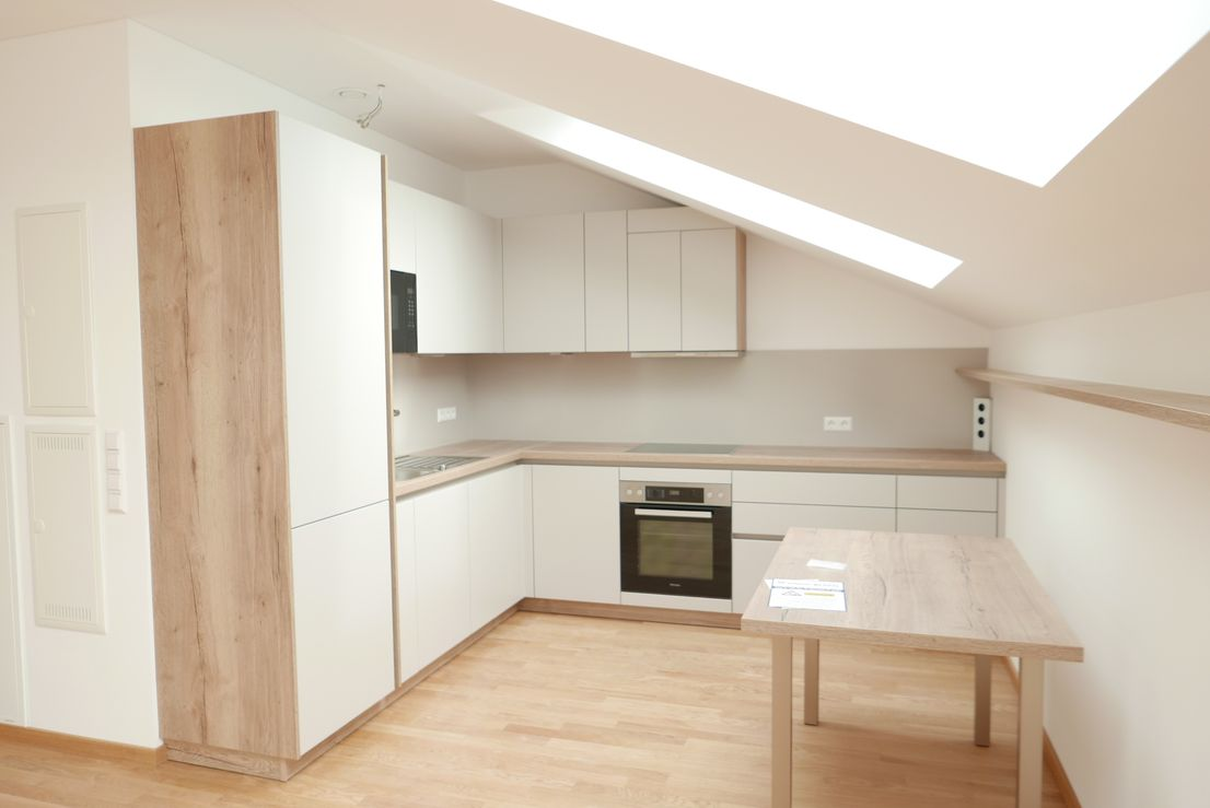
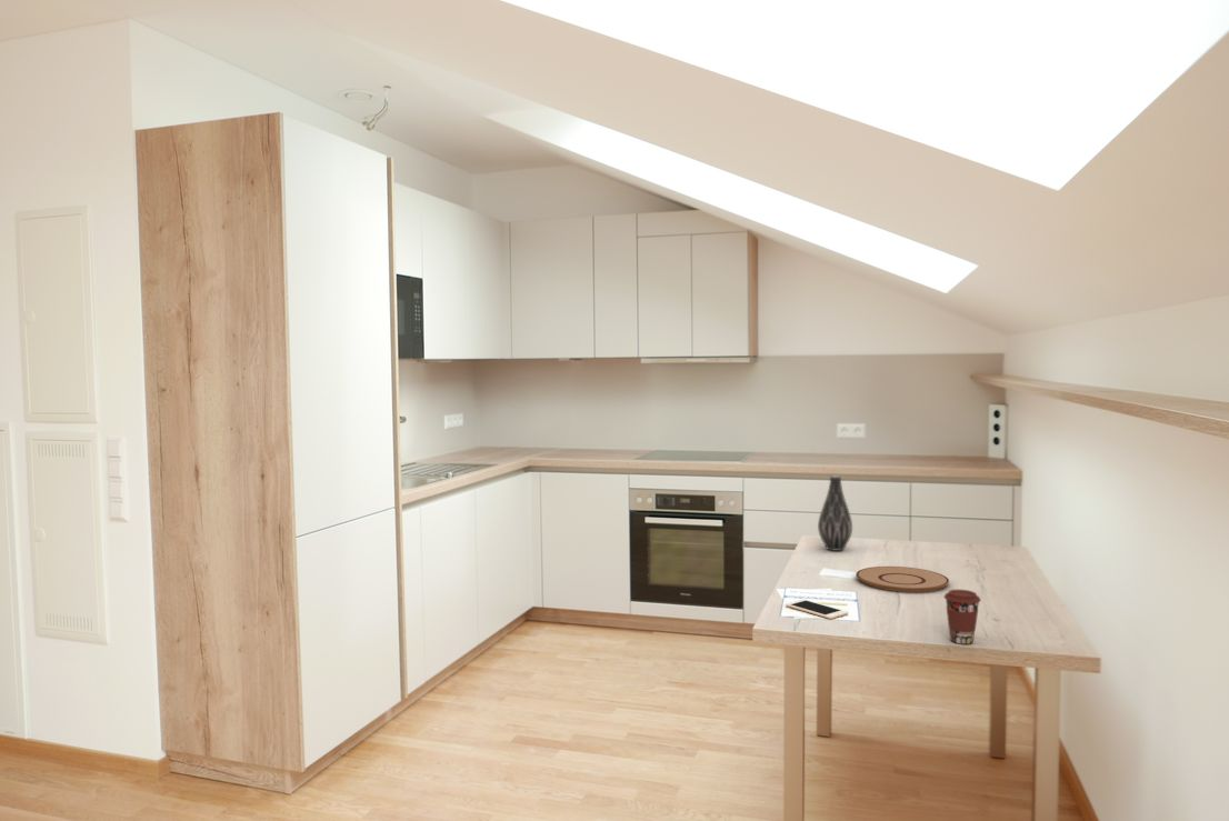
+ coffee cup [943,588,982,645]
+ vase [817,474,853,552]
+ plate [855,565,950,593]
+ cell phone [785,599,849,620]
